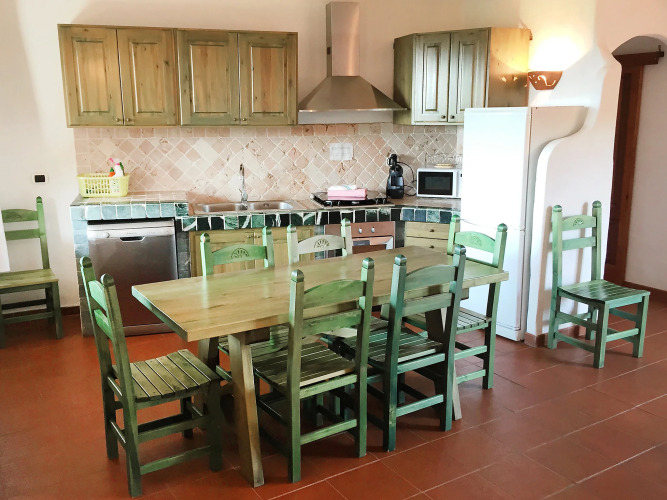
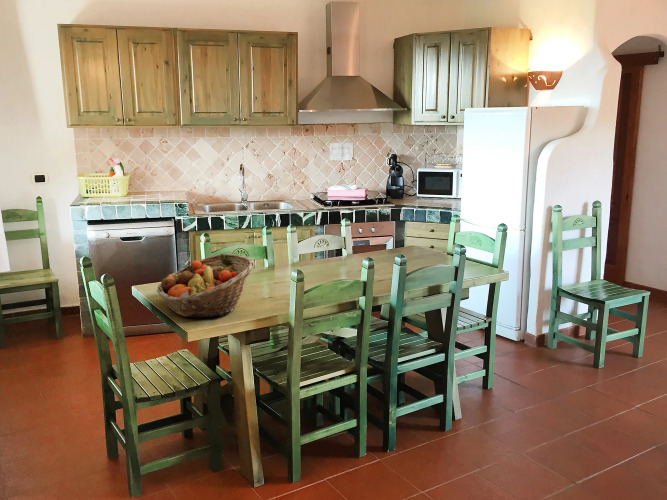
+ fruit basket [156,253,256,318]
